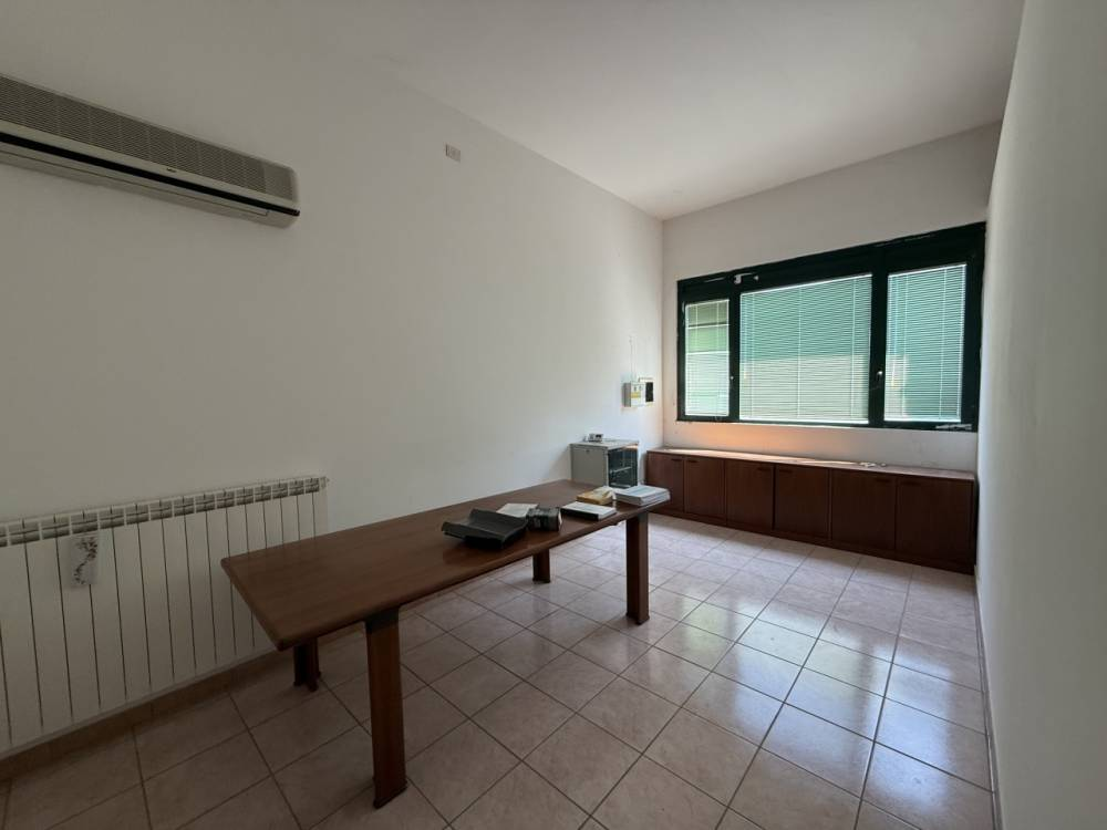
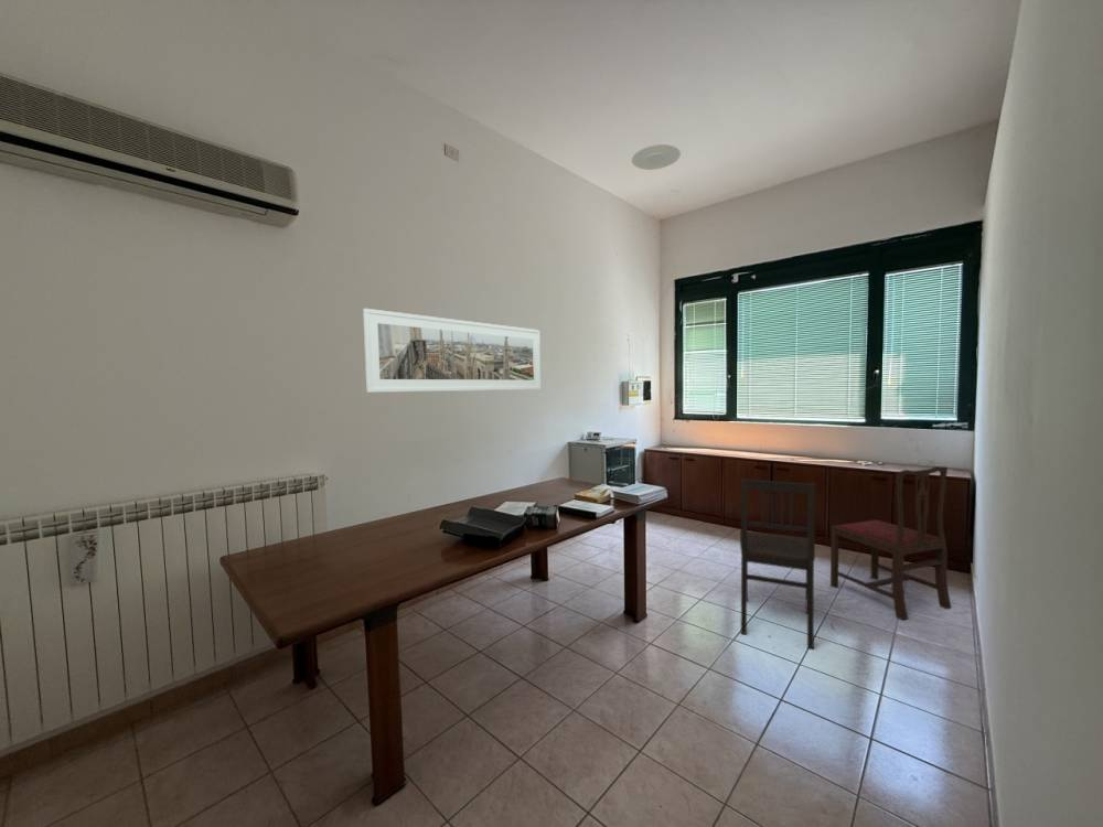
+ dining chair [829,465,953,621]
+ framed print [362,308,542,394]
+ plate [631,143,682,171]
+ dining chair [739,477,816,649]
